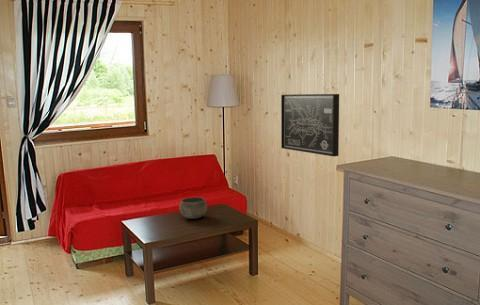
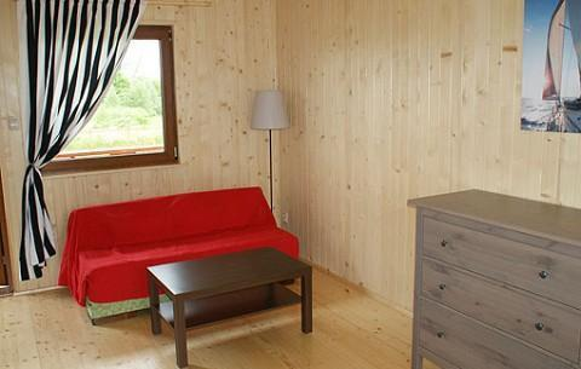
- wall art [280,93,340,158]
- bowl [178,196,208,220]
